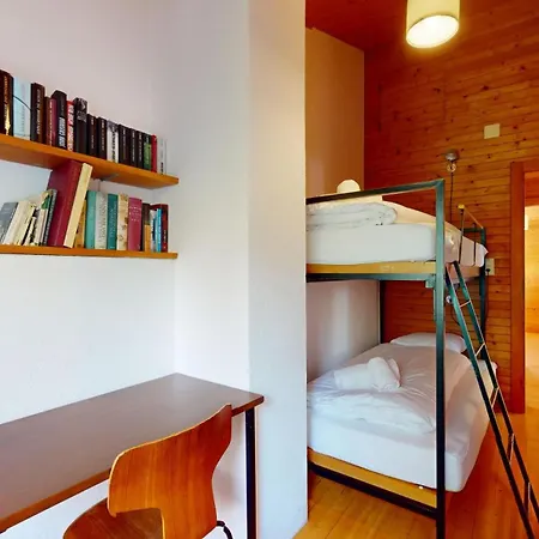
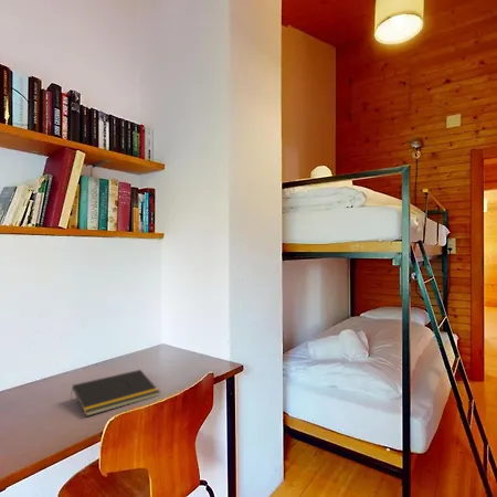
+ notepad [70,369,160,417]
